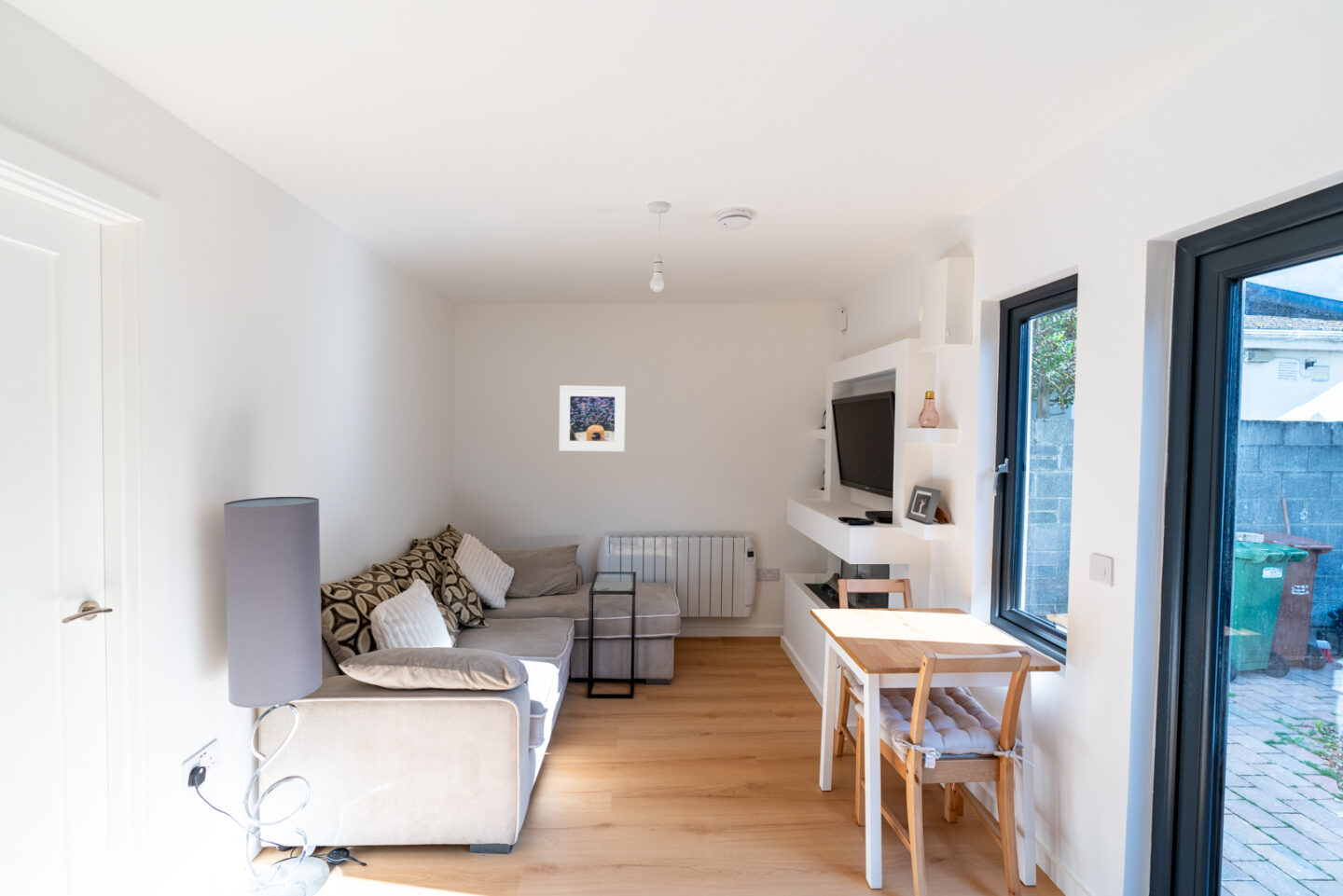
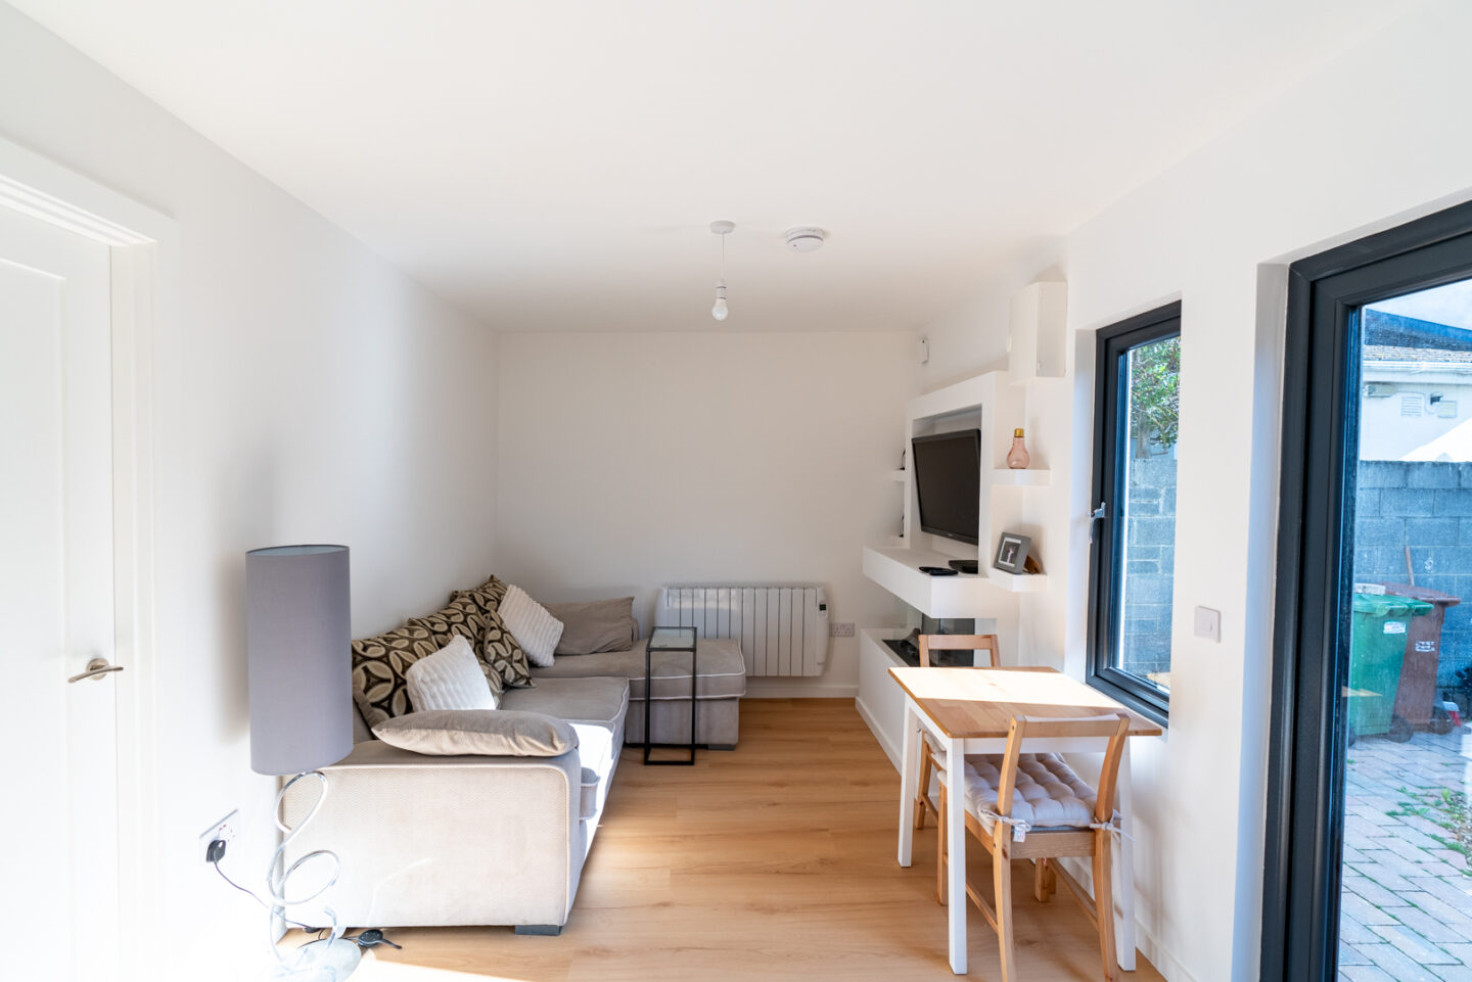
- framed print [558,384,627,453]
